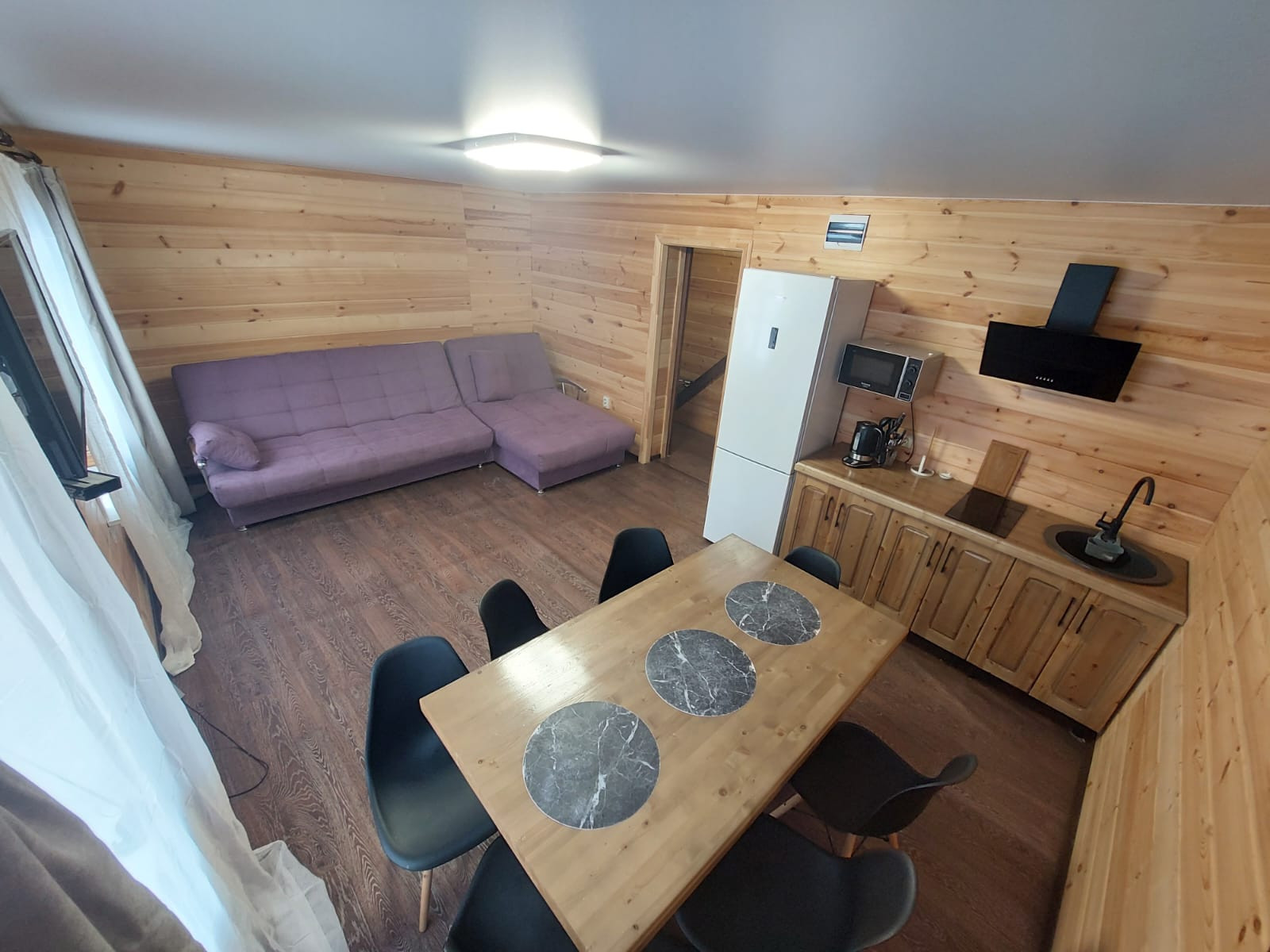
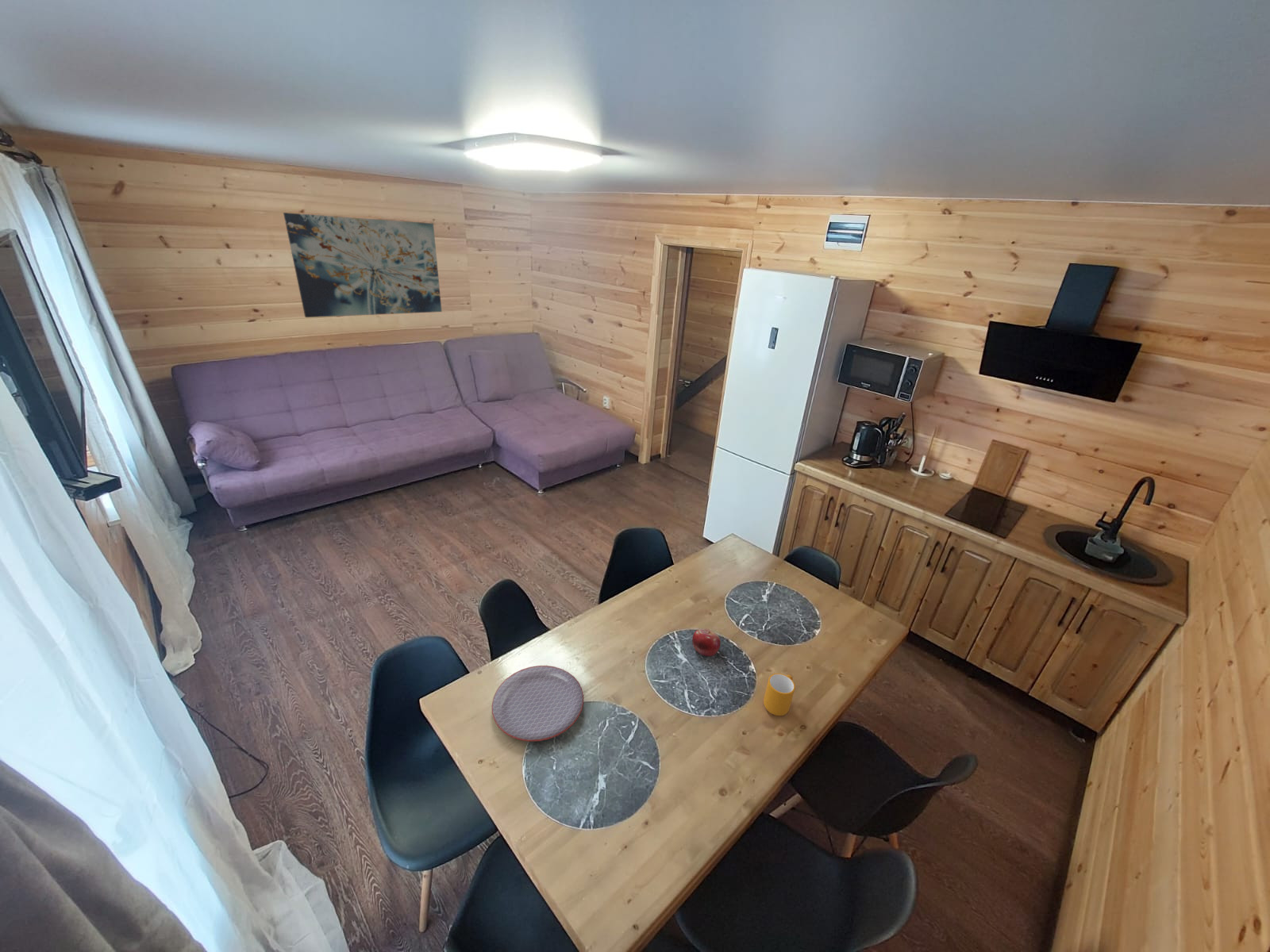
+ wall art [283,212,443,318]
+ fruit [691,628,722,657]
+ mug [763,673,796,716]
+ plate [491,665,584,743]
